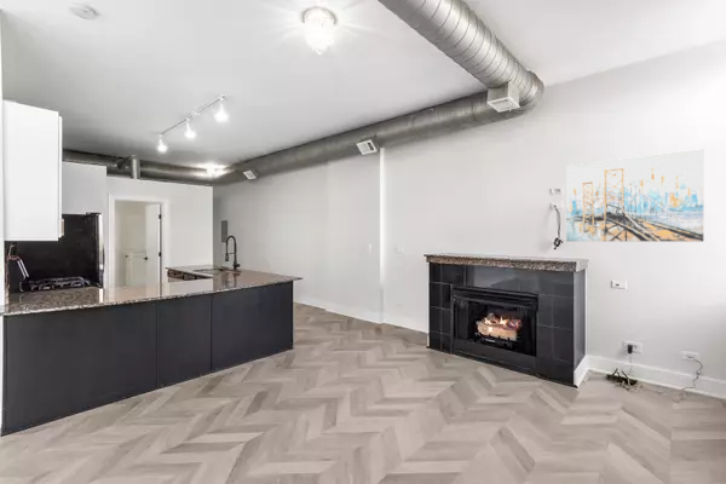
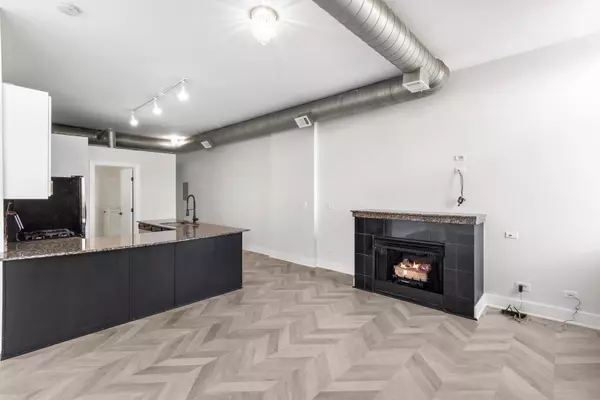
- wall art [565,148,705,243]
